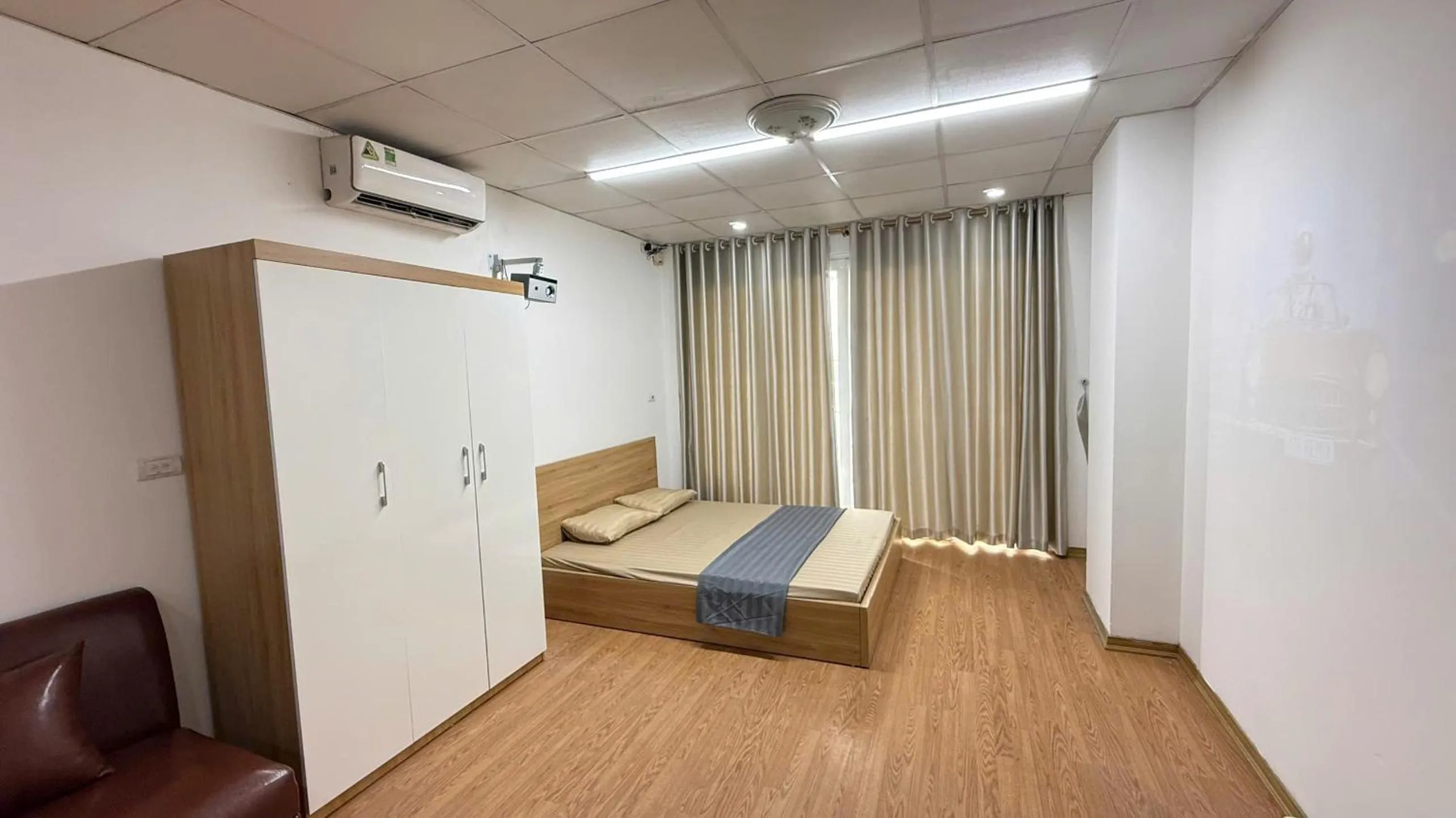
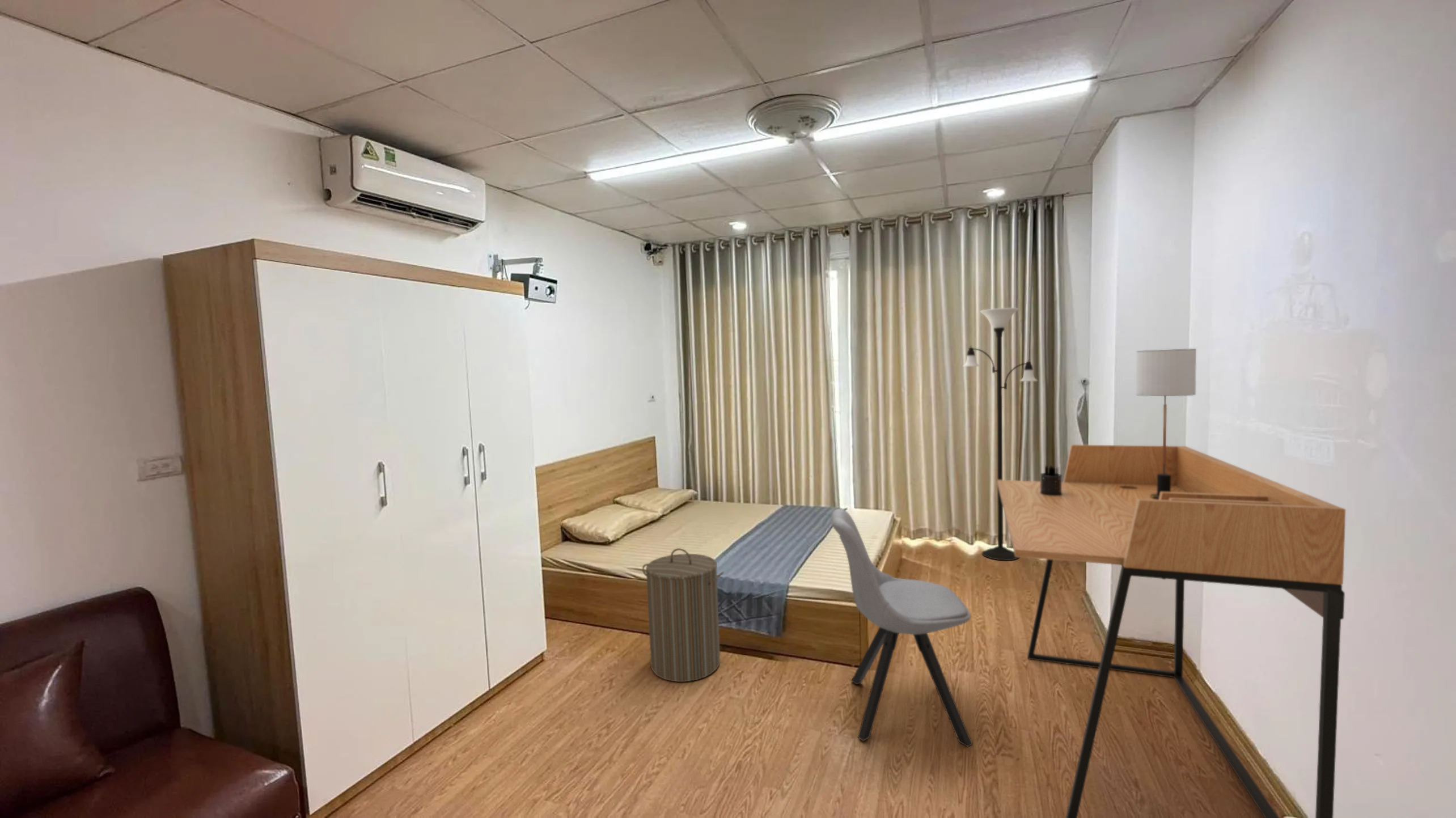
+ desk [997,444,1346,818]
+ chair [831,508,974,748]
+ table lamp [1136,348,1197,500]
+ laundry hamper [642,548,725,683]
+ floor lamp [962,307,1039,561]
+ pen holder [1039,464,1063,496]
